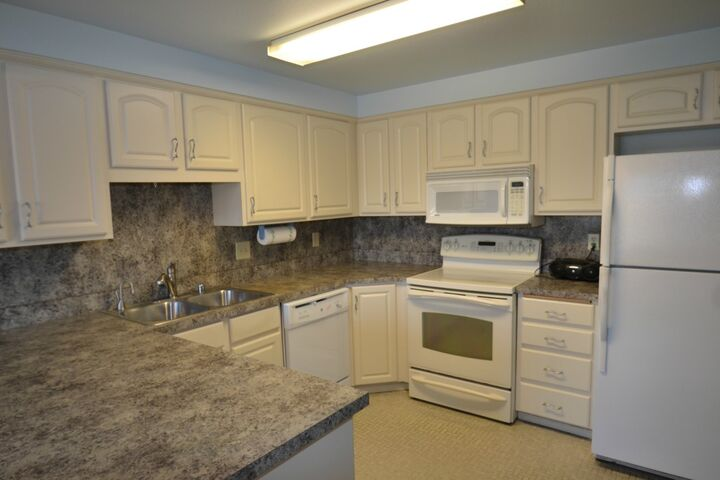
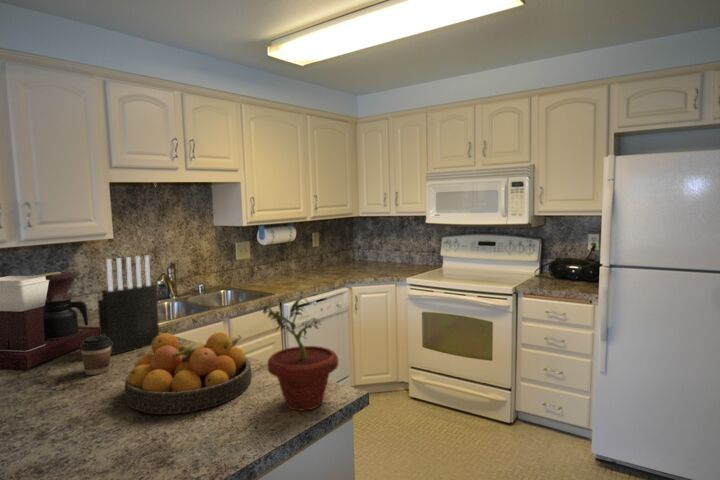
+ fruit bowl [124,331,253,415]
+ knife block [97,255,160,356]
+ potted plant [258,295,339,412]
+ coffee cup [79,334,112,376]
+ coffee maker [0,271,100,372]
